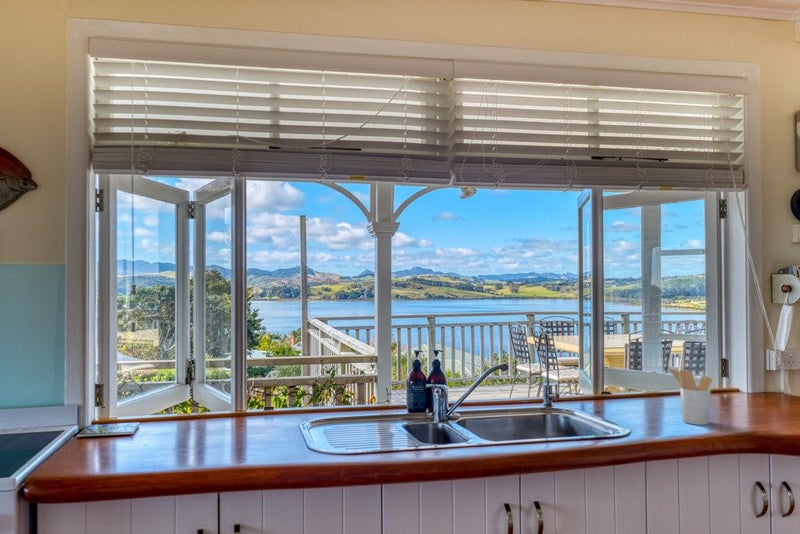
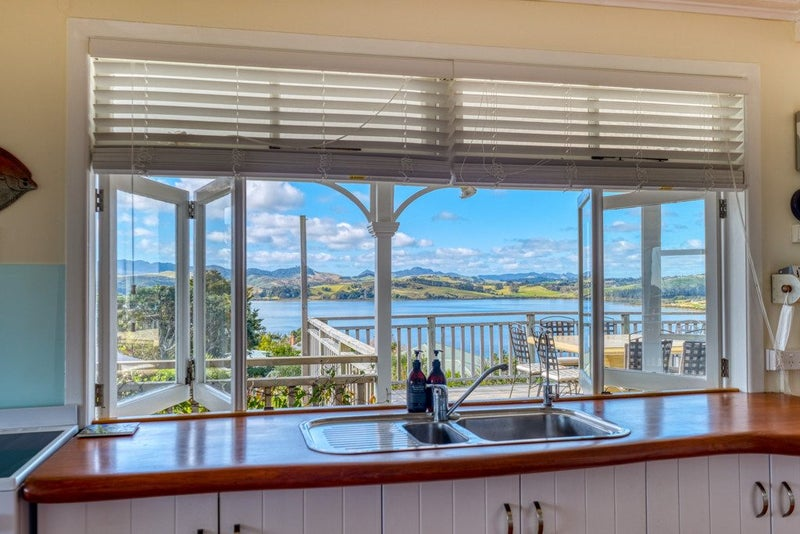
- utensil holder [670,369,713,426]
